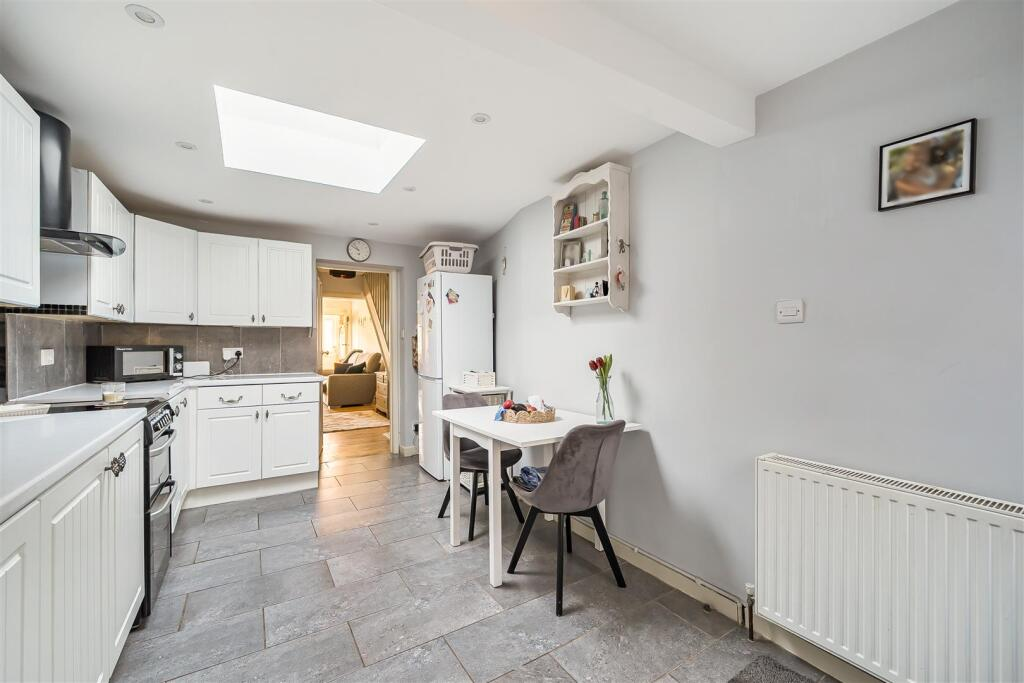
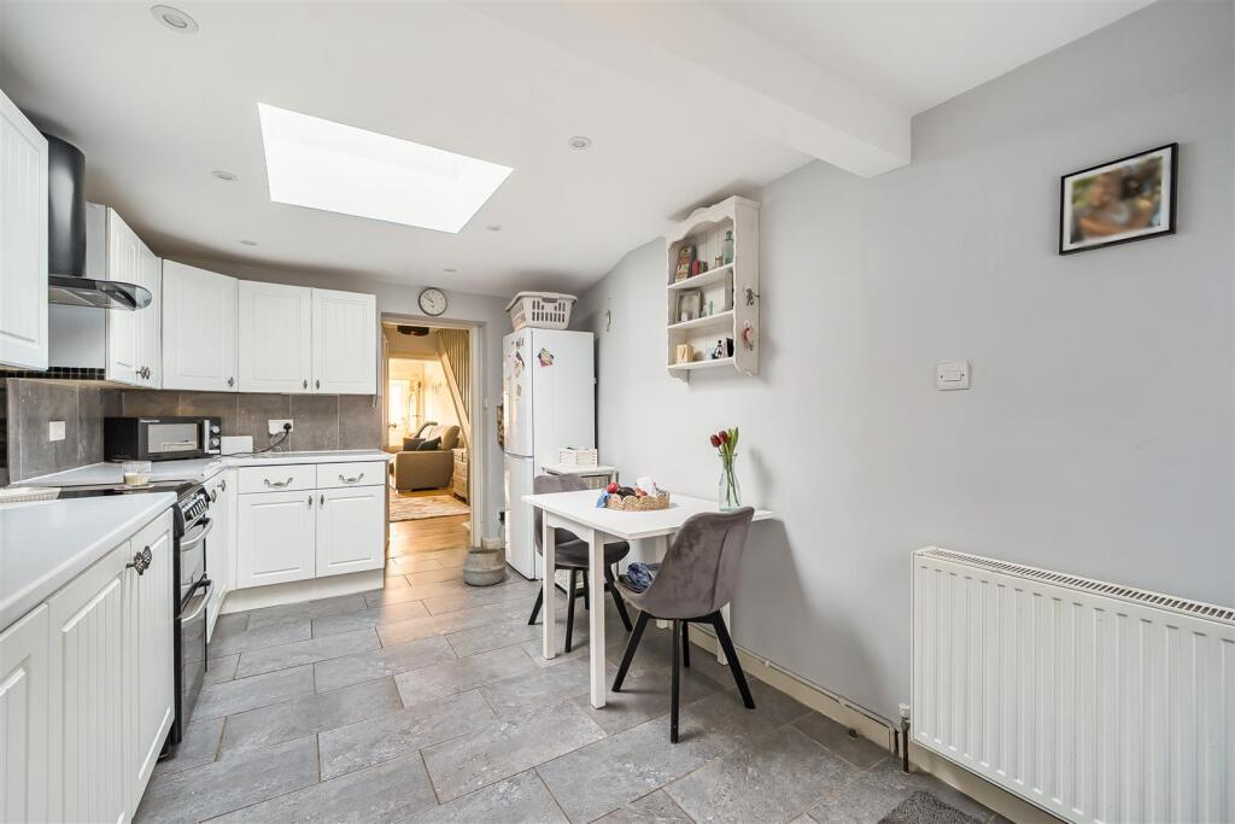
+ woven basket [461,540,509,586]
